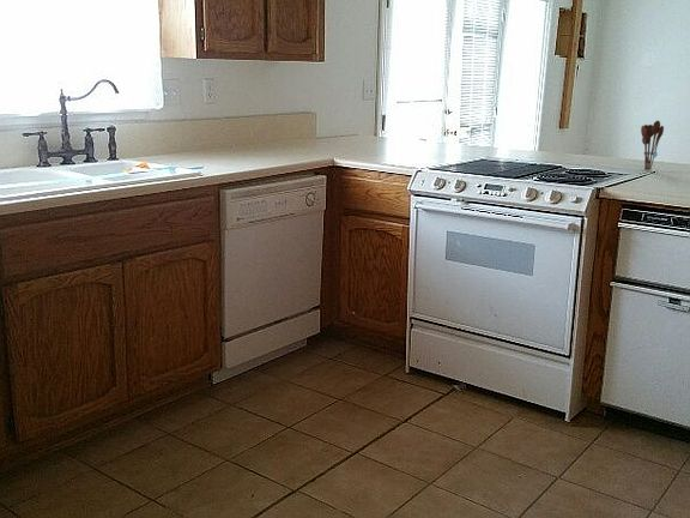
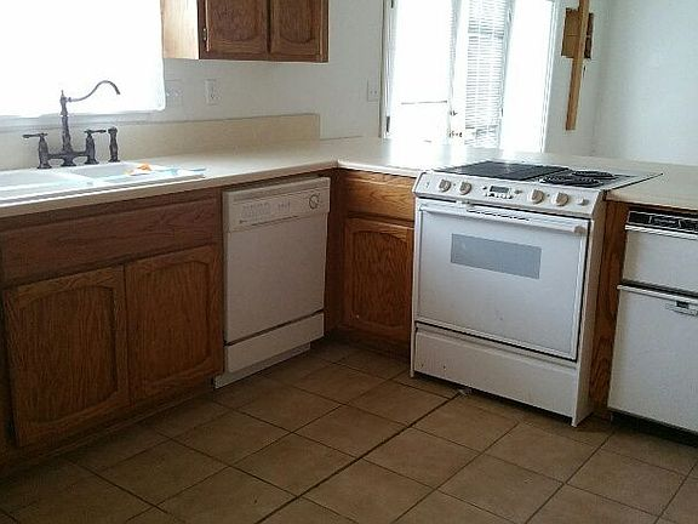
- utensil holder [640,120,665,171]
